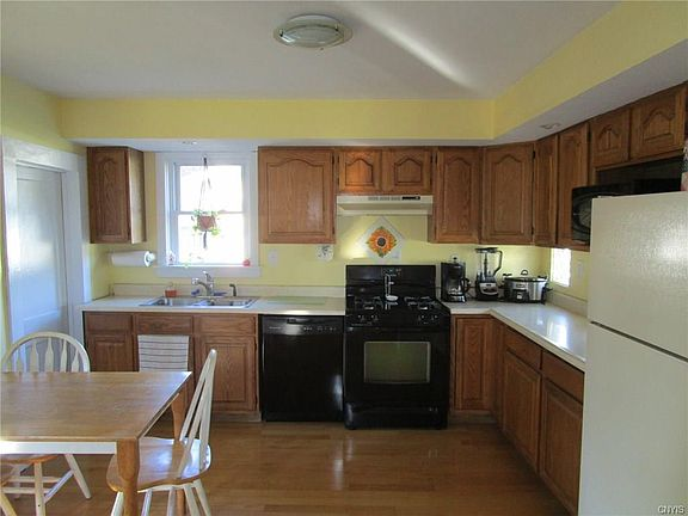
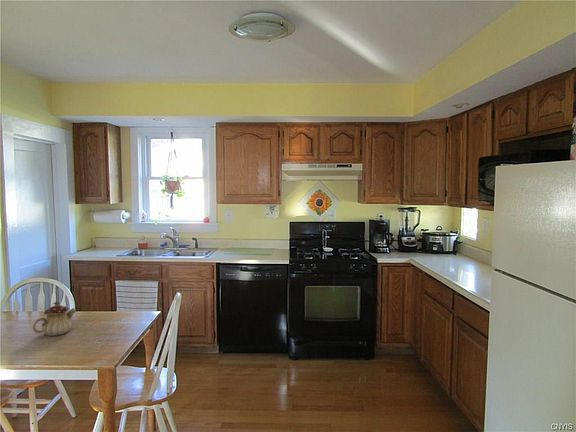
+ teapot [32,301,77,337]
